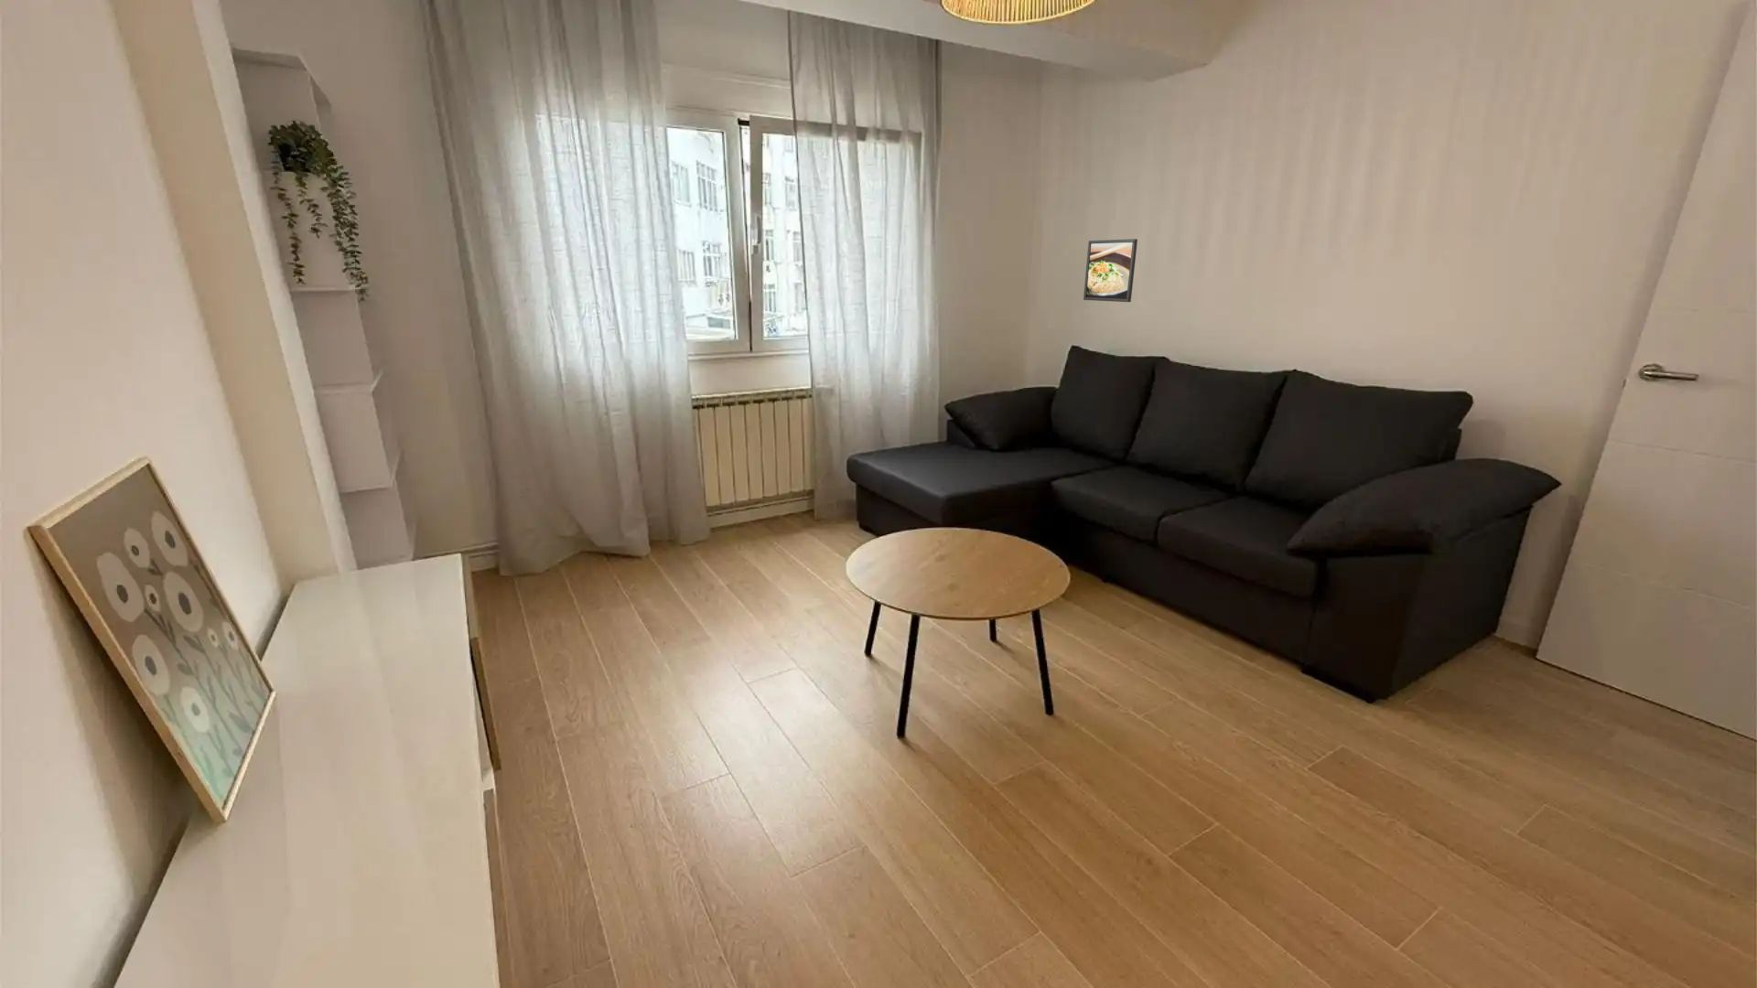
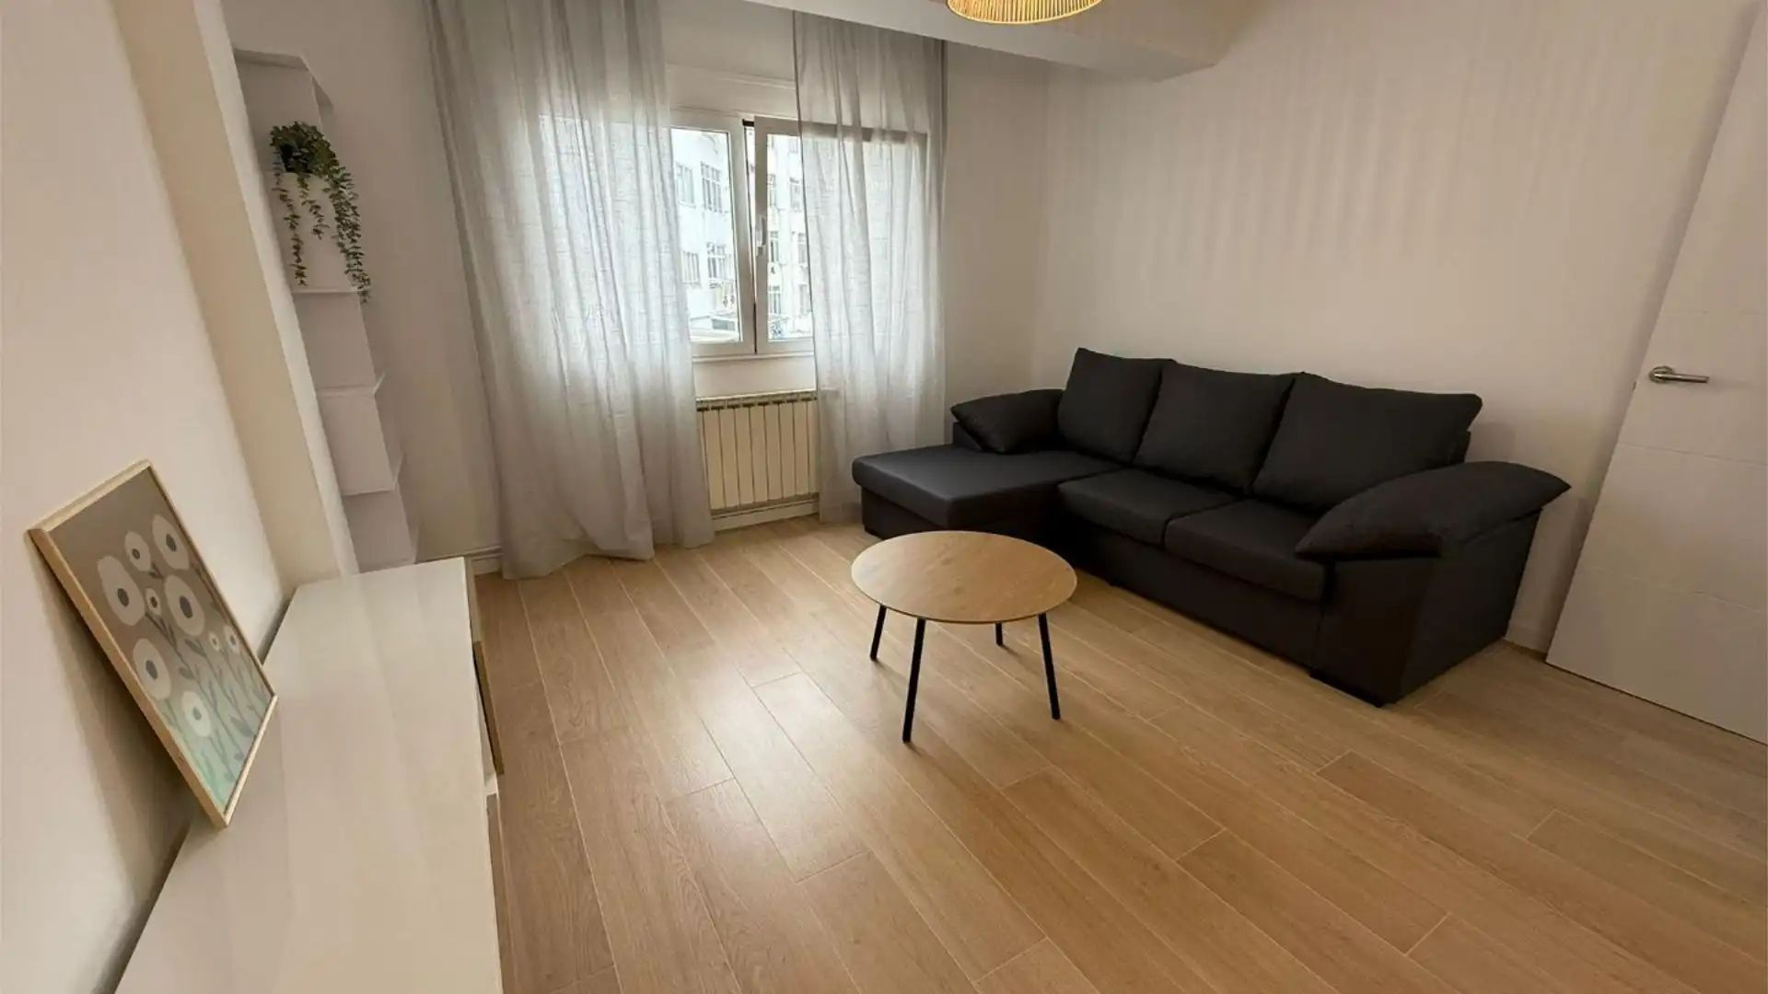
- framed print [1082,238,1138,303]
